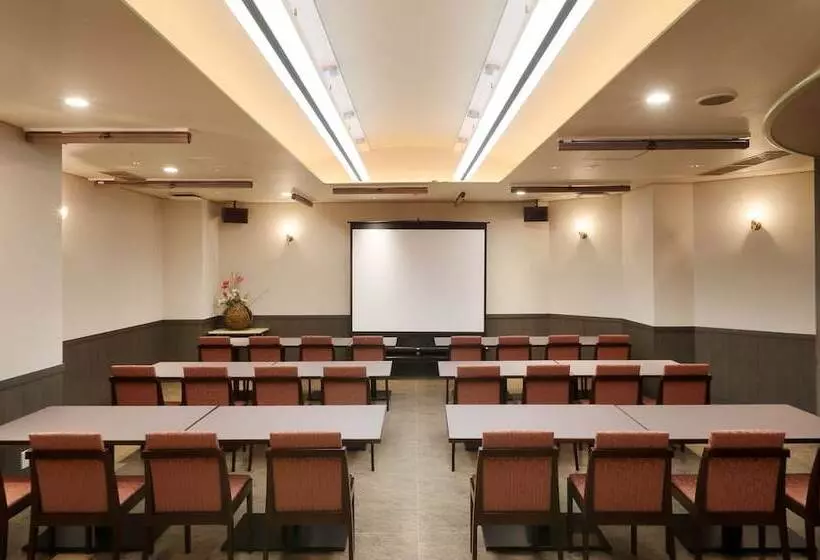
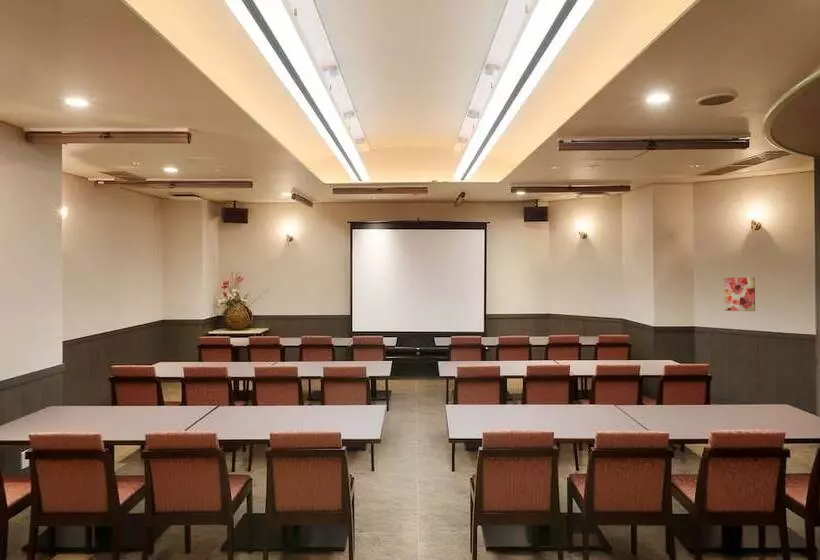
+ wall art [723,277,756,312]
